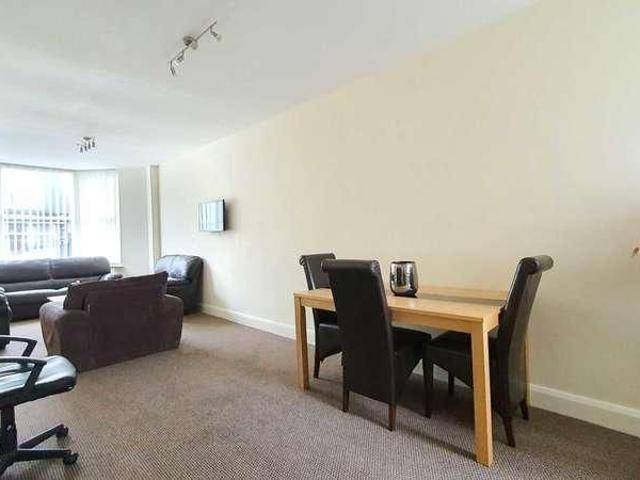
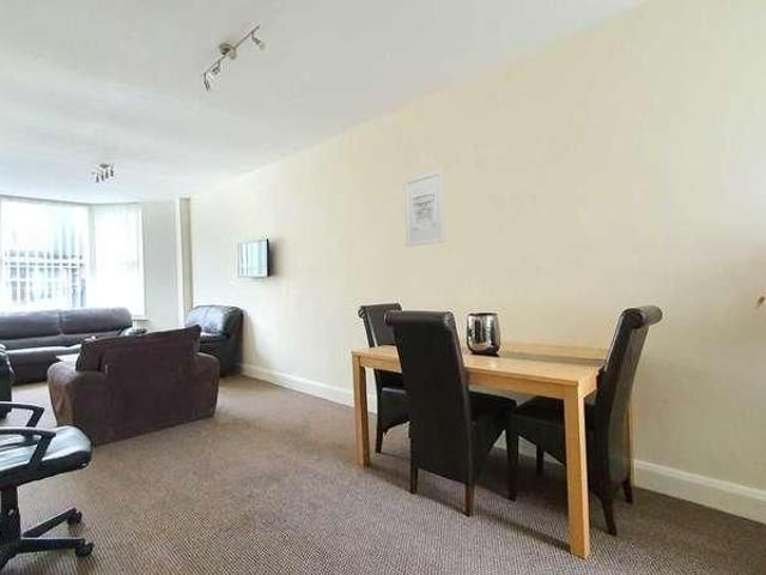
+ wall art [402,169,446,248]
